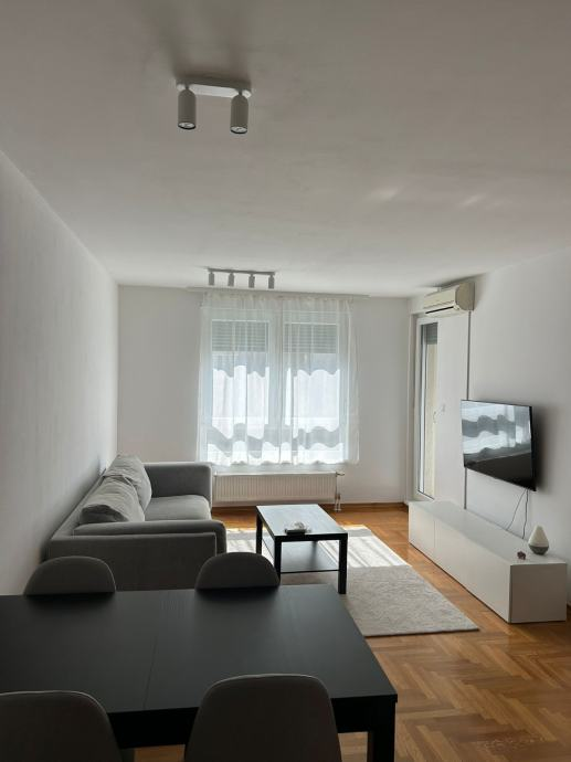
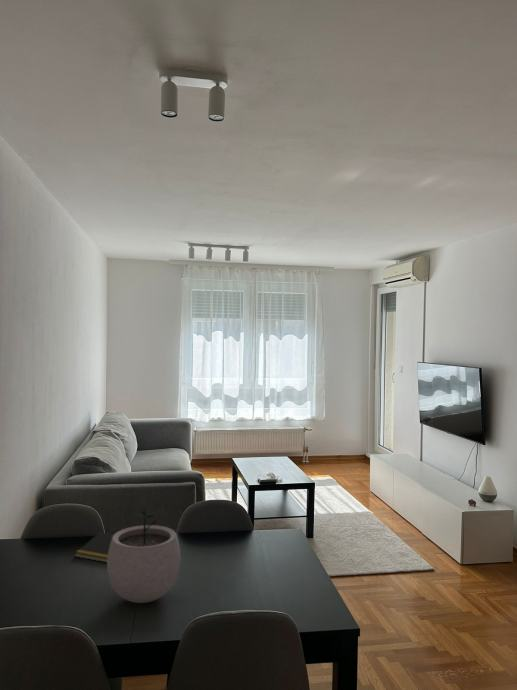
+ notepad [74,531,114,563]
+ plant pot [106,506,181,604]
